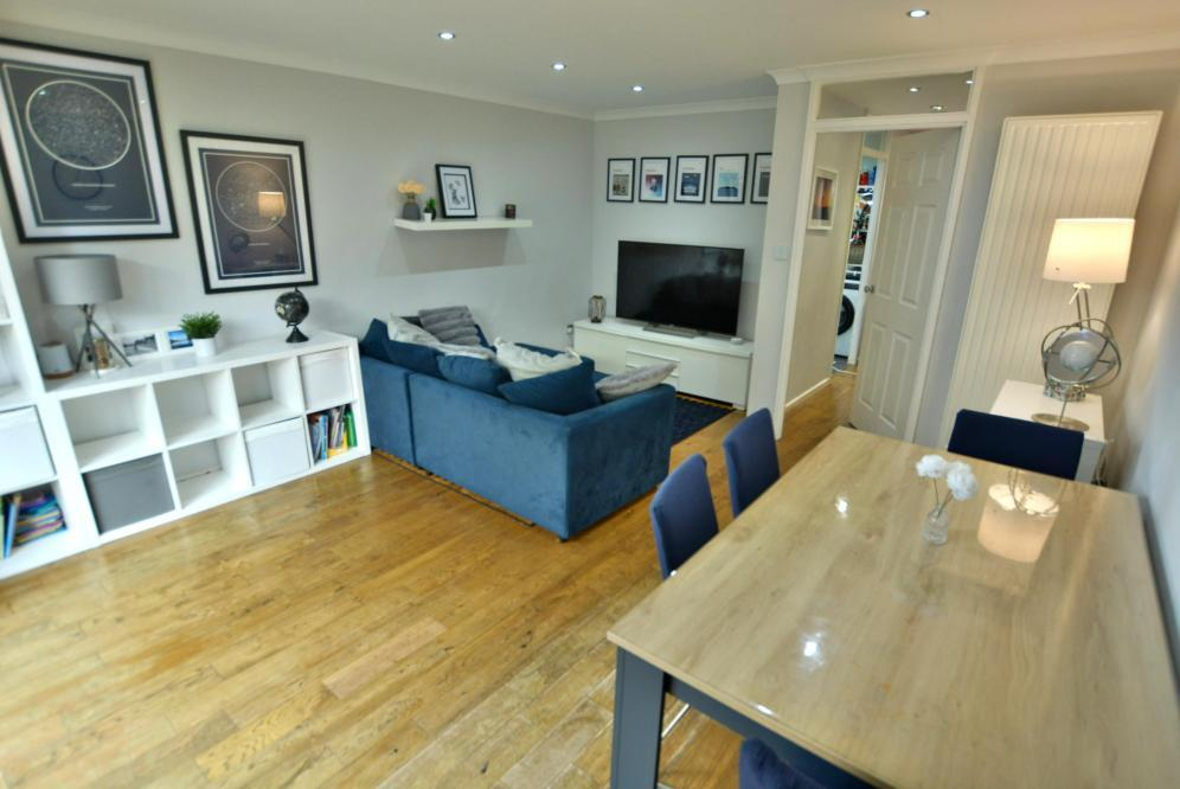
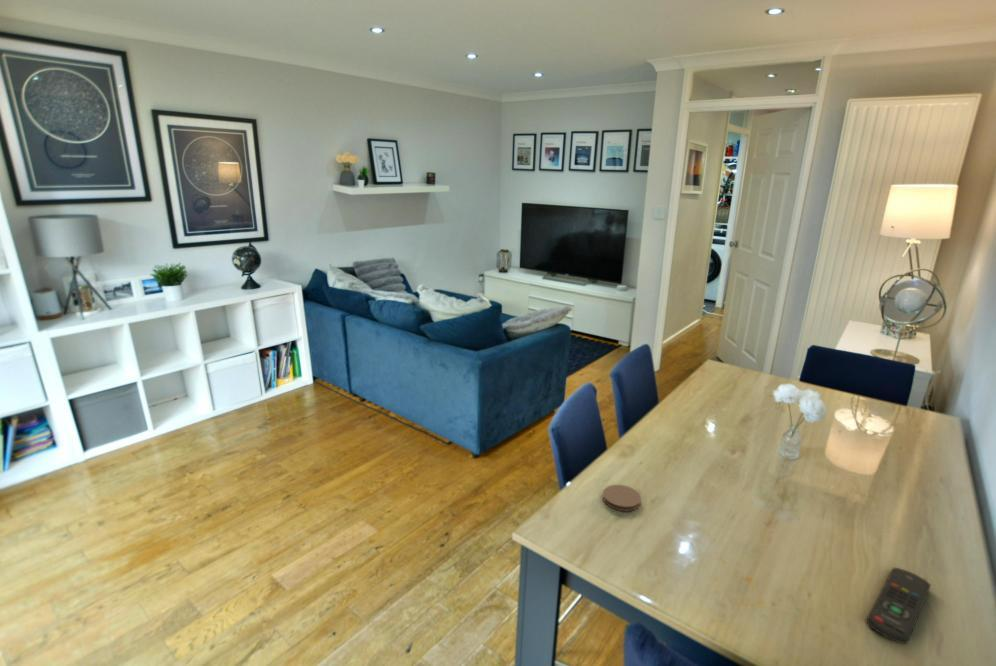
+ remote control [865,567,931,645]
+ coaster [602,484,642,512]
